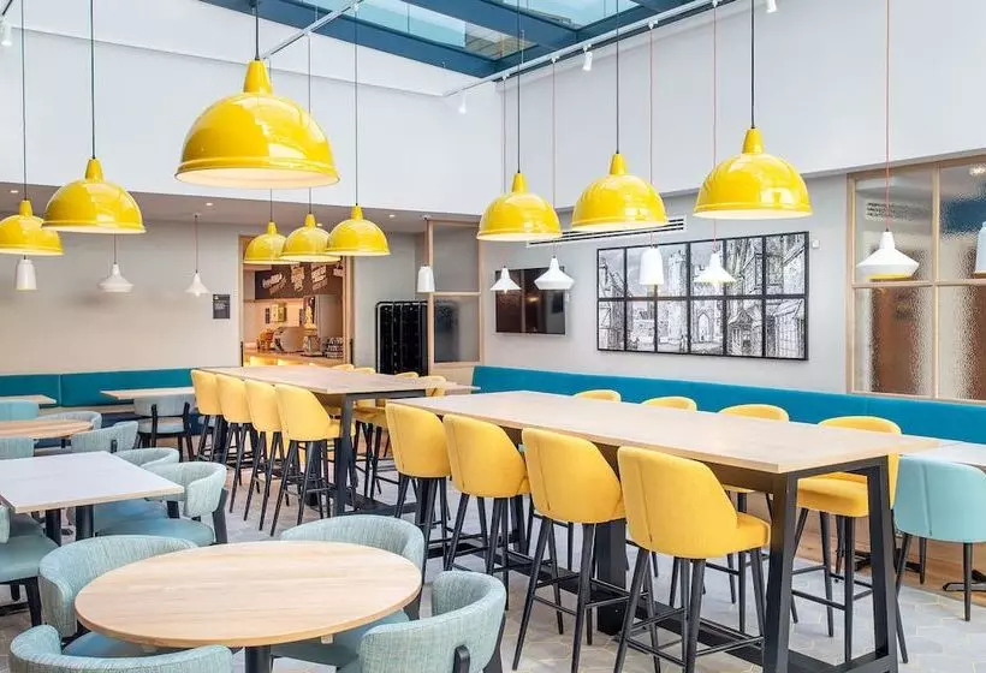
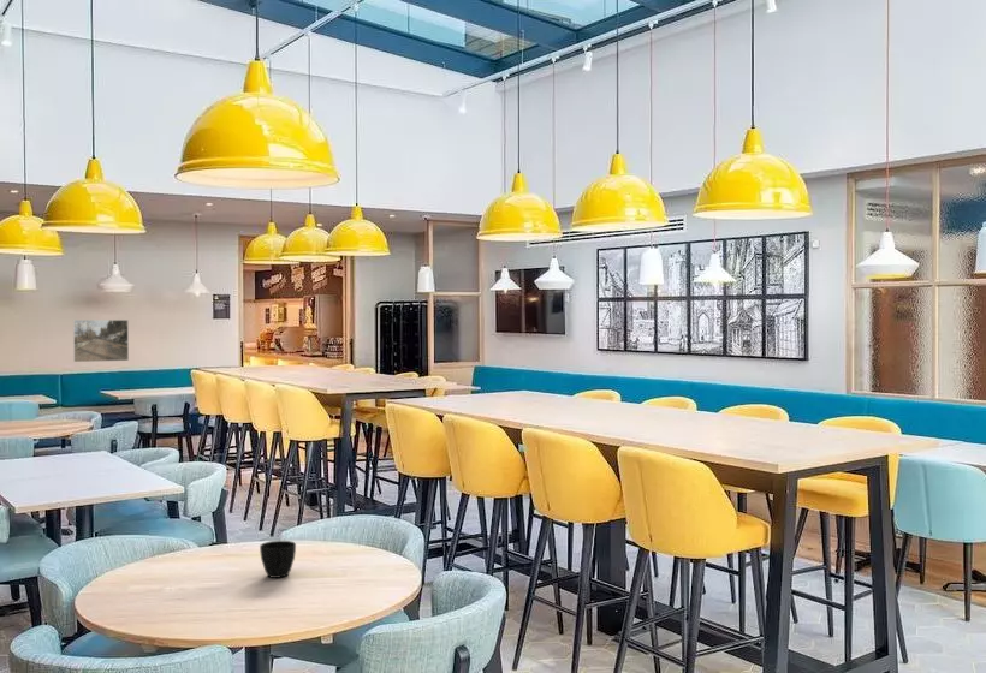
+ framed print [72,318,130,363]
+ cup [259,540,297,579]
